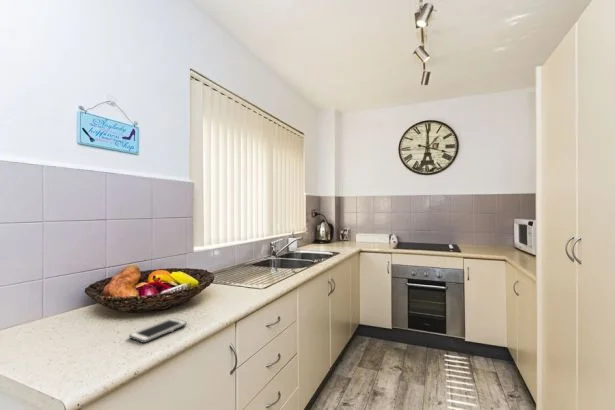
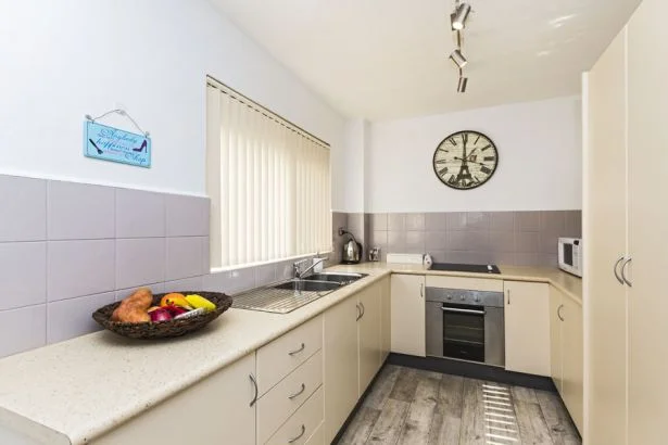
- cell phone [128,317,188,344]
